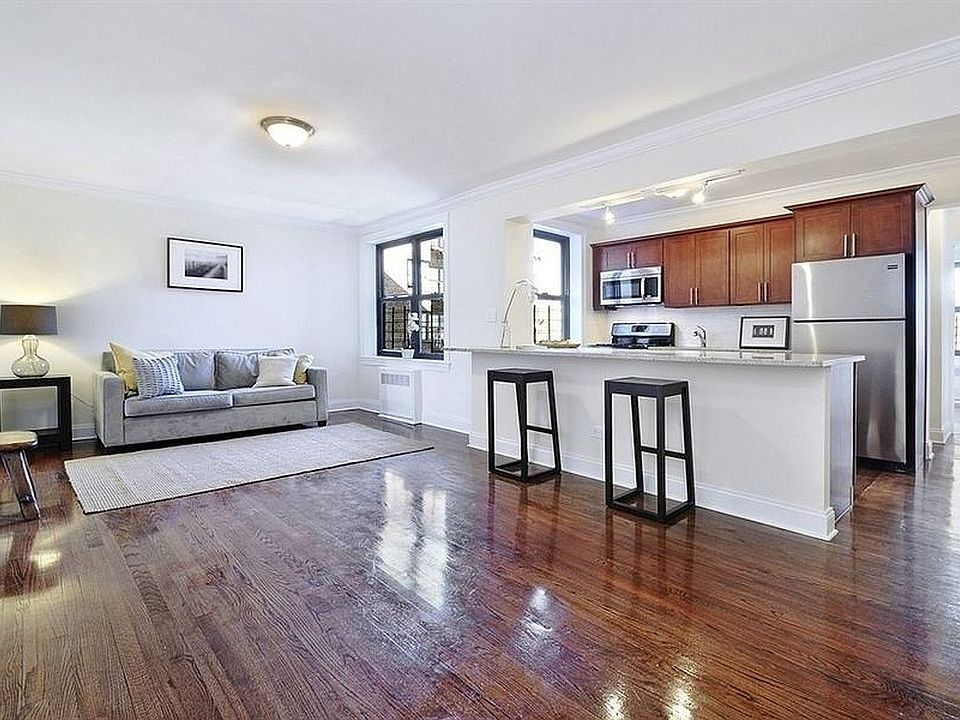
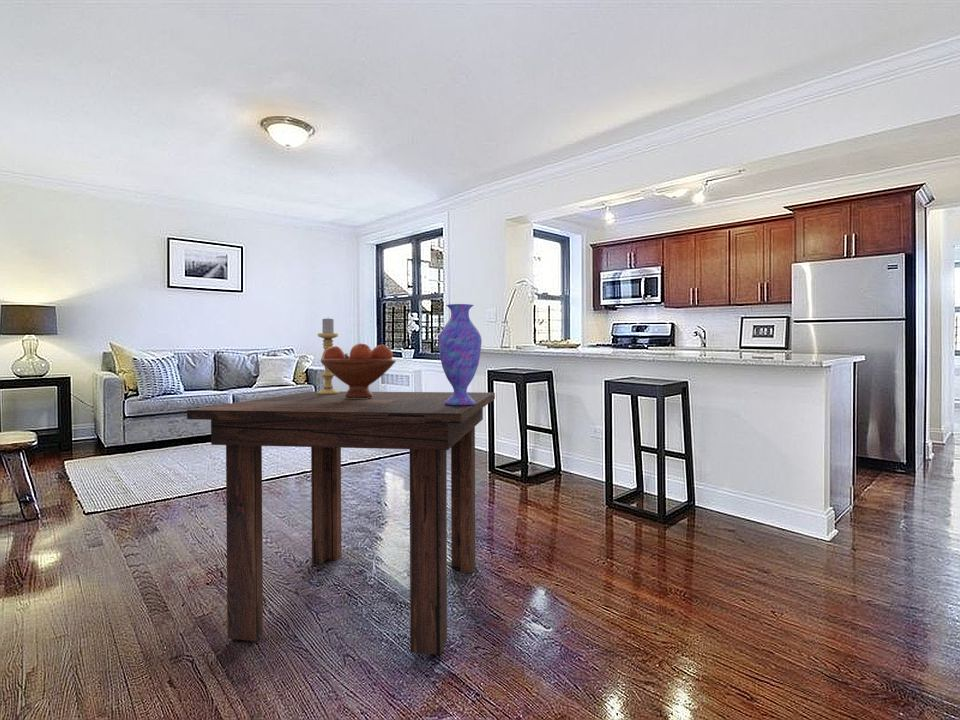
+ fruit bowl [319,343,397,399]
+ vase [437,303,483,406]
+ candle holder [317,318,340,395]
+ dining table [186,390,496,656]
